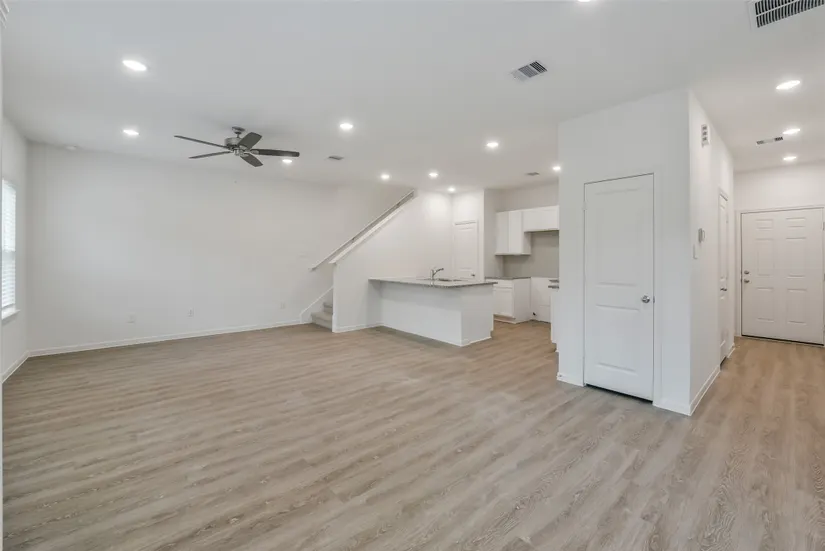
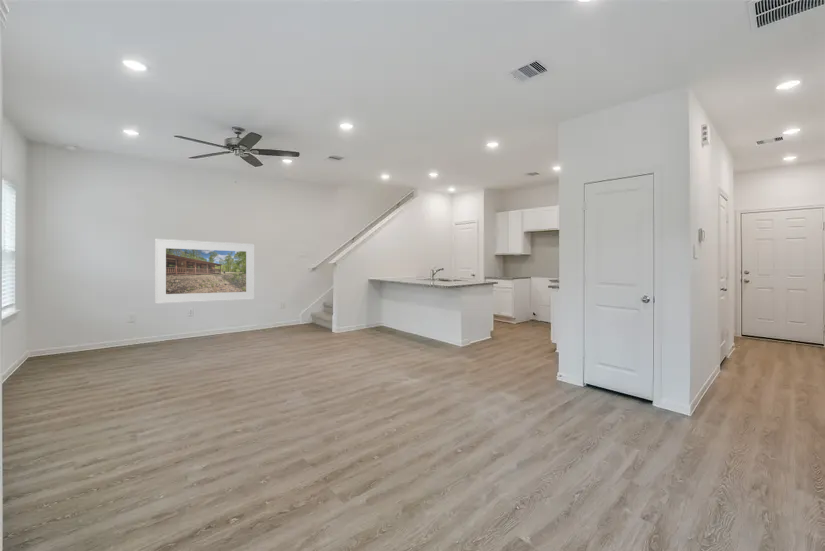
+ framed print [154,238,255,304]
